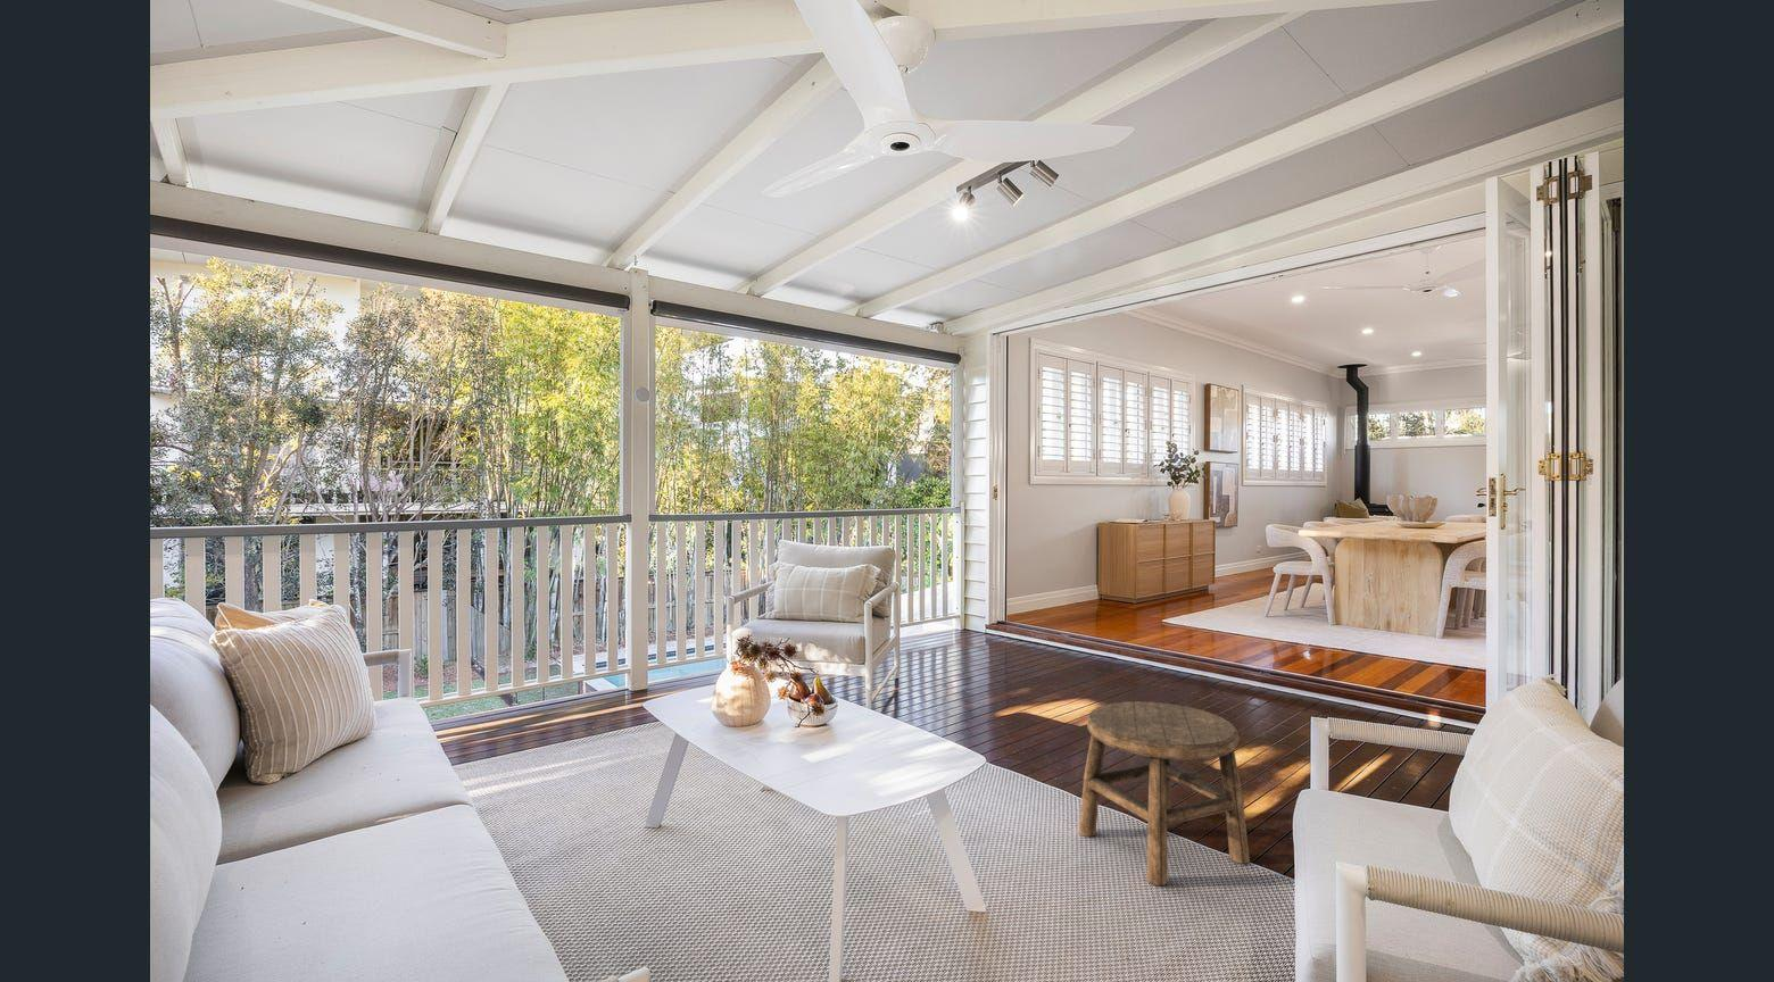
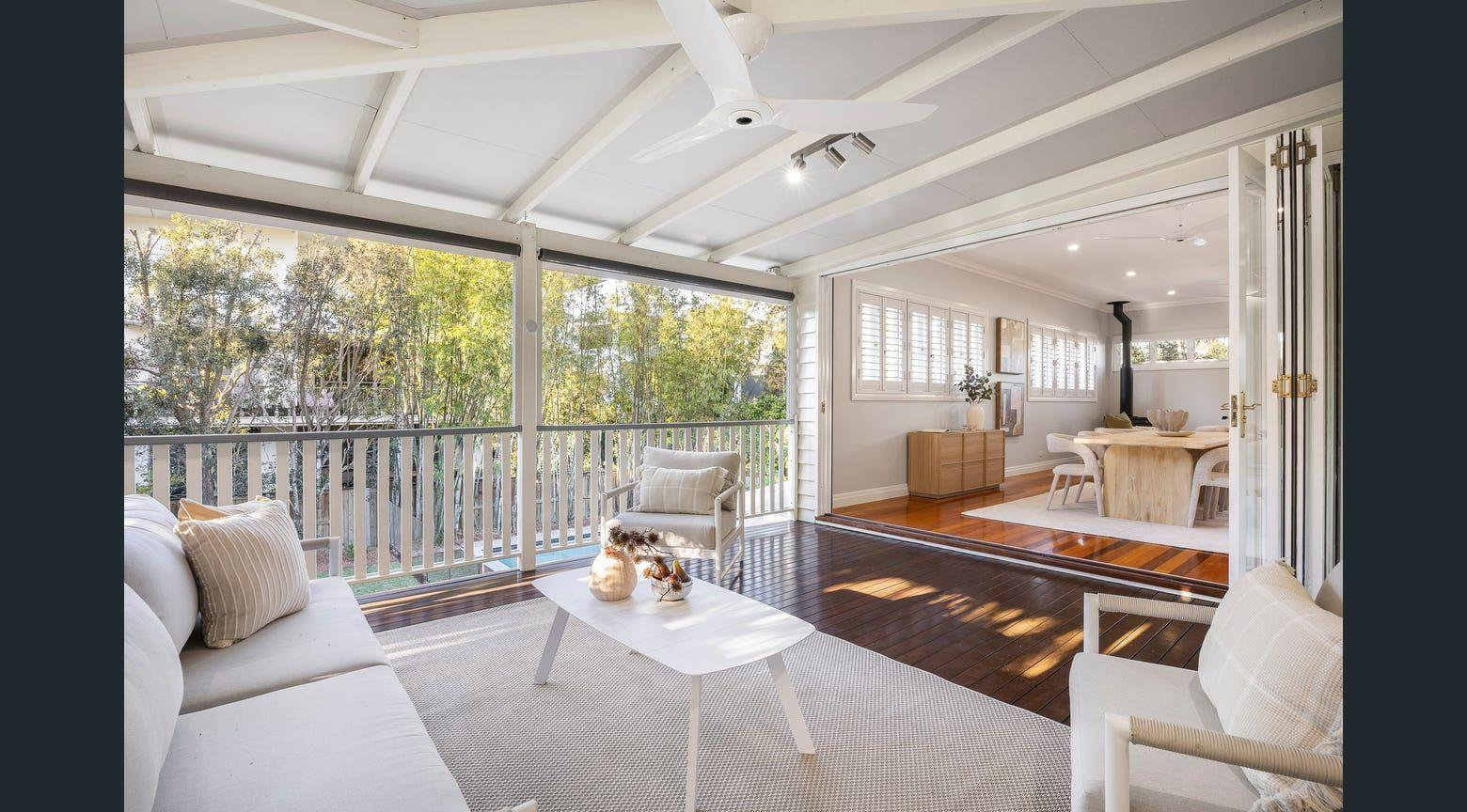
- stool [1077,700,1250,886]
